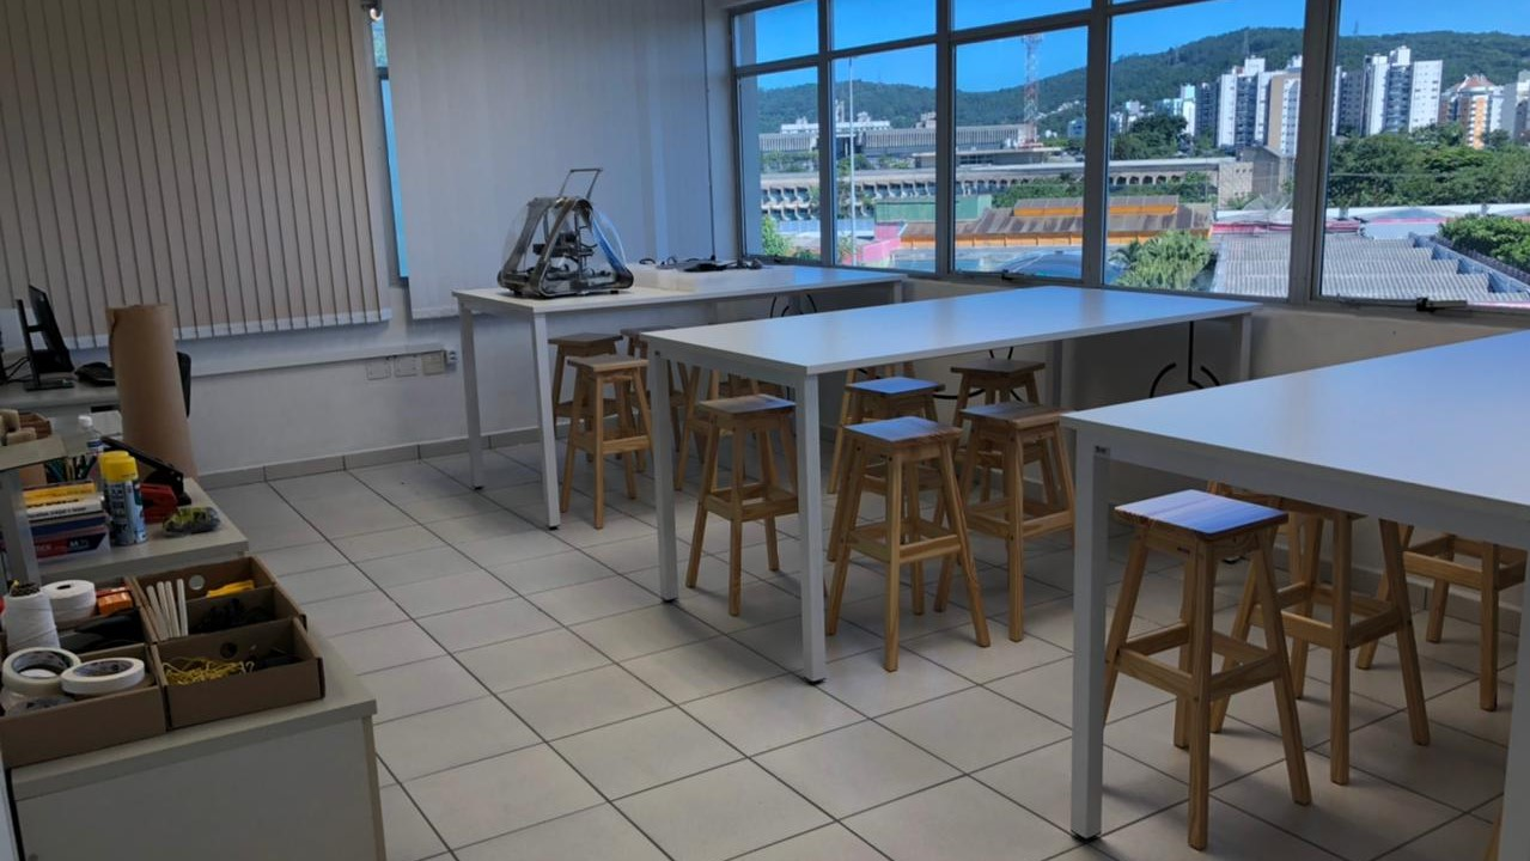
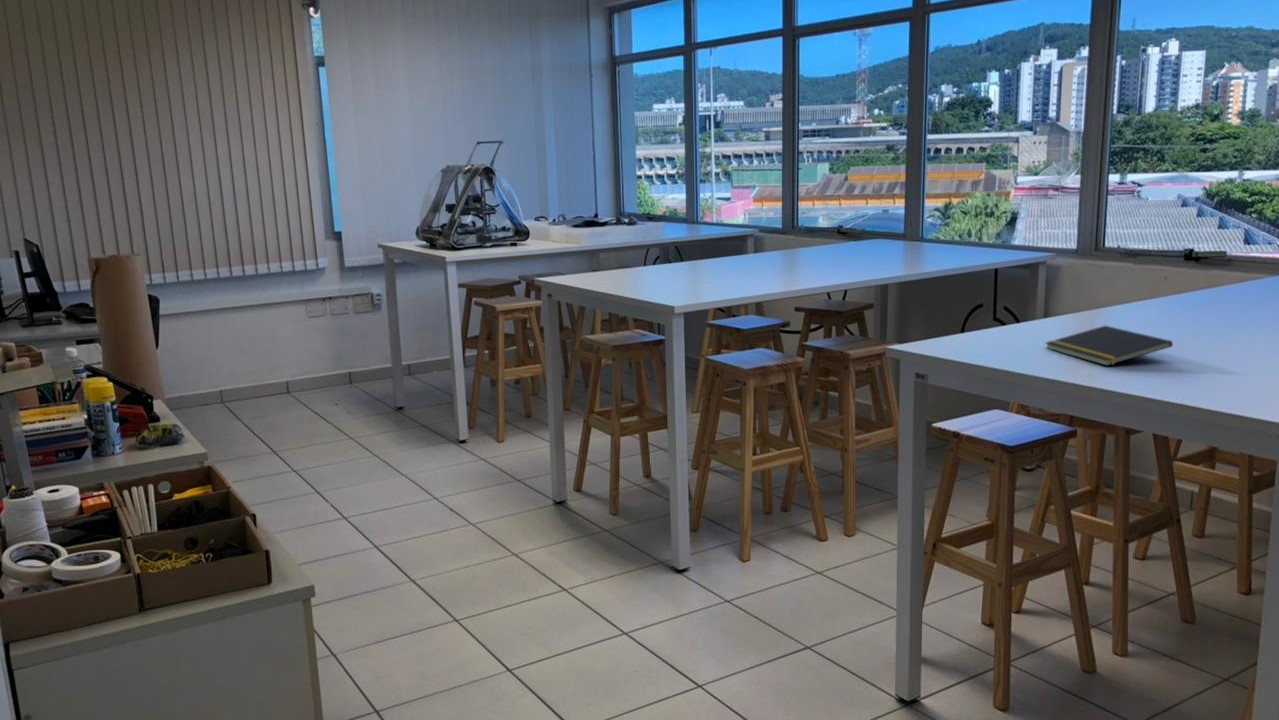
+ notepad [1044,325,1174,367]
